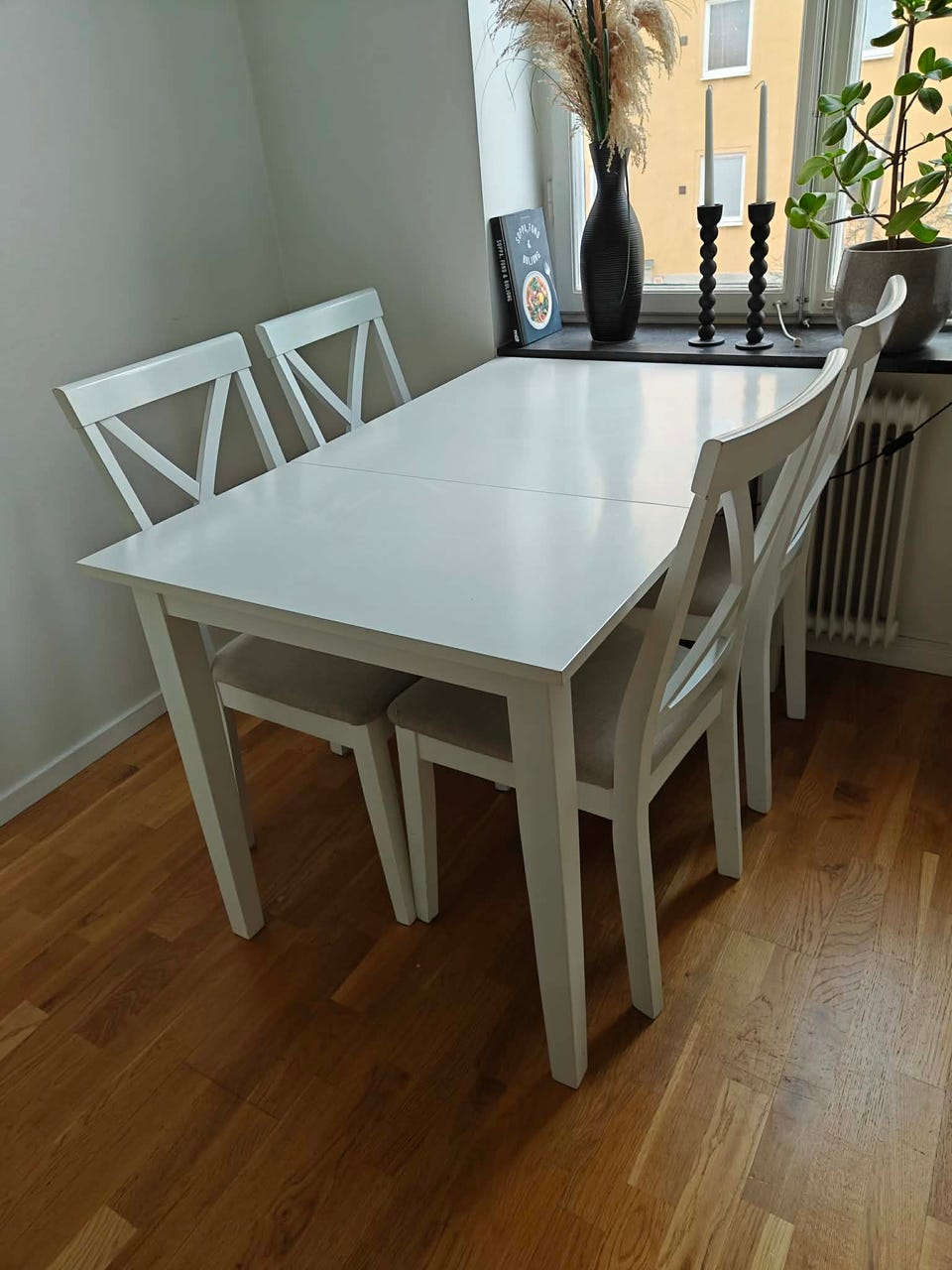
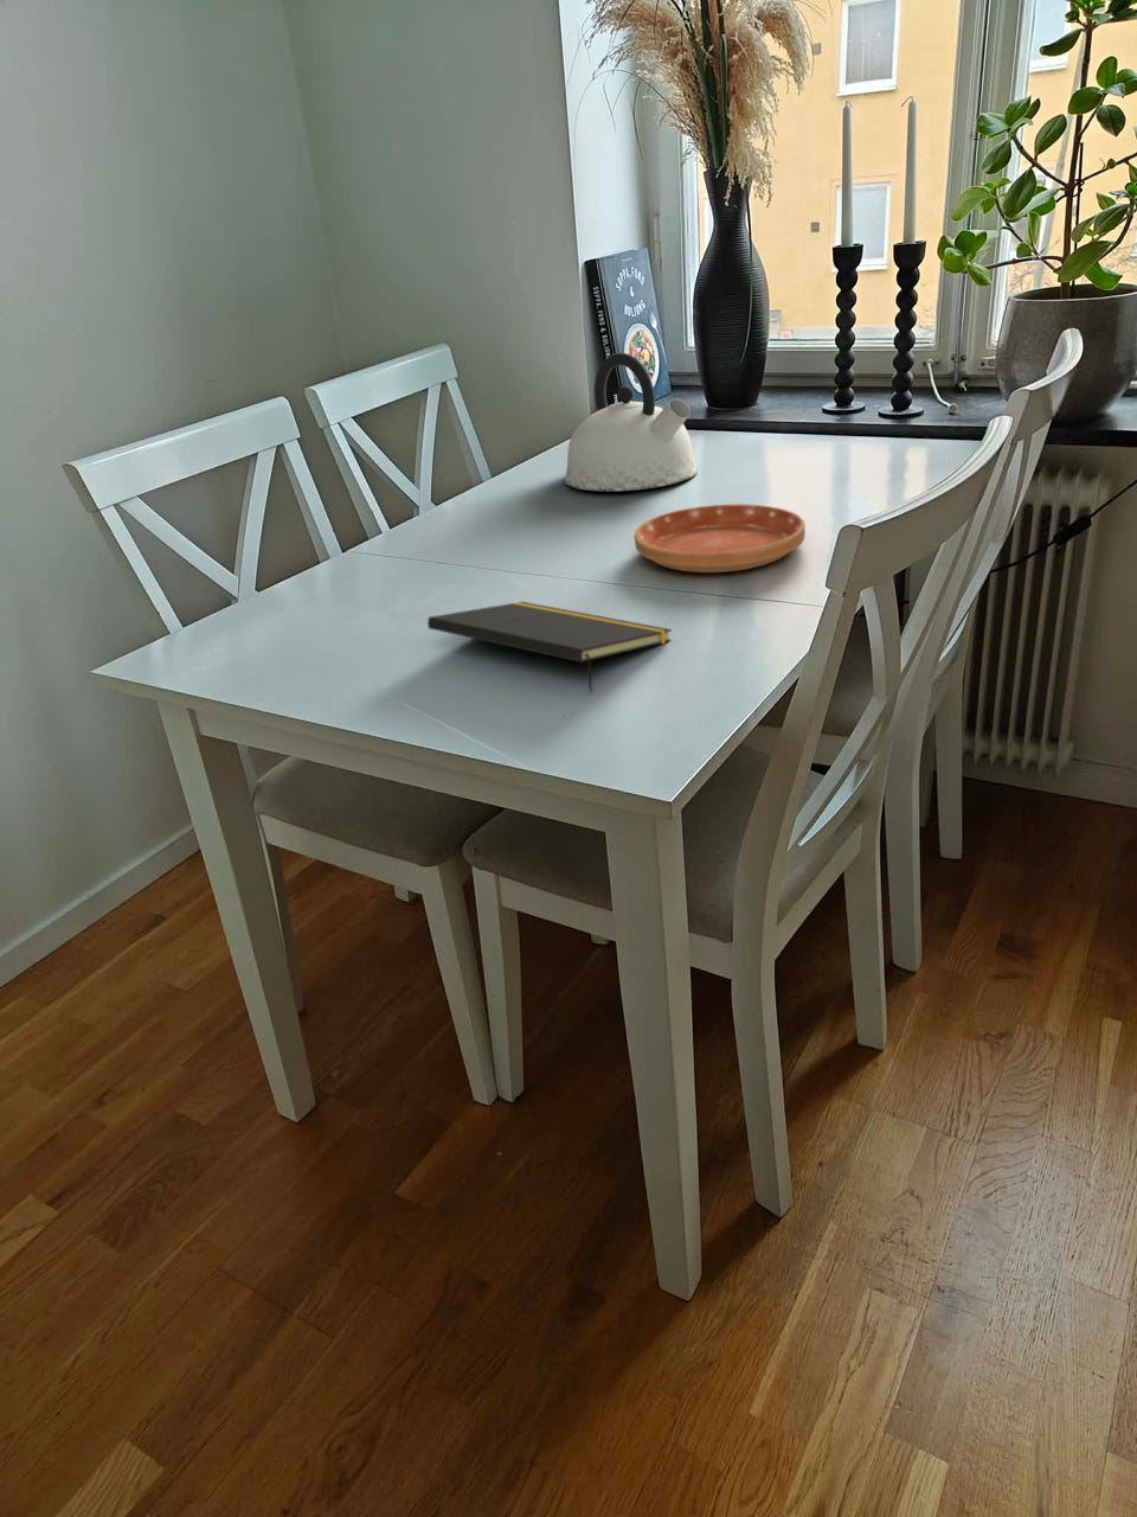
+ notepad [426,601,672,692]
+ saucer [634,504,806,573]
+ kettle [564,352,699,492]
